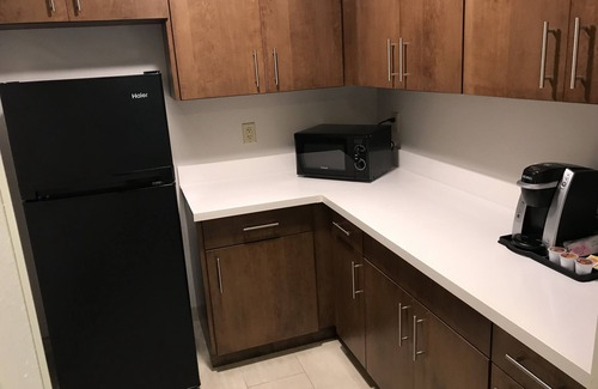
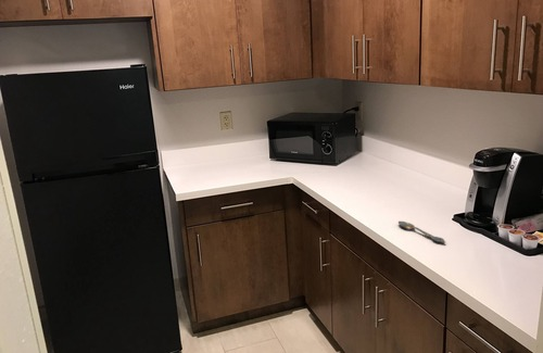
+ spoon [397,220,446,244]
